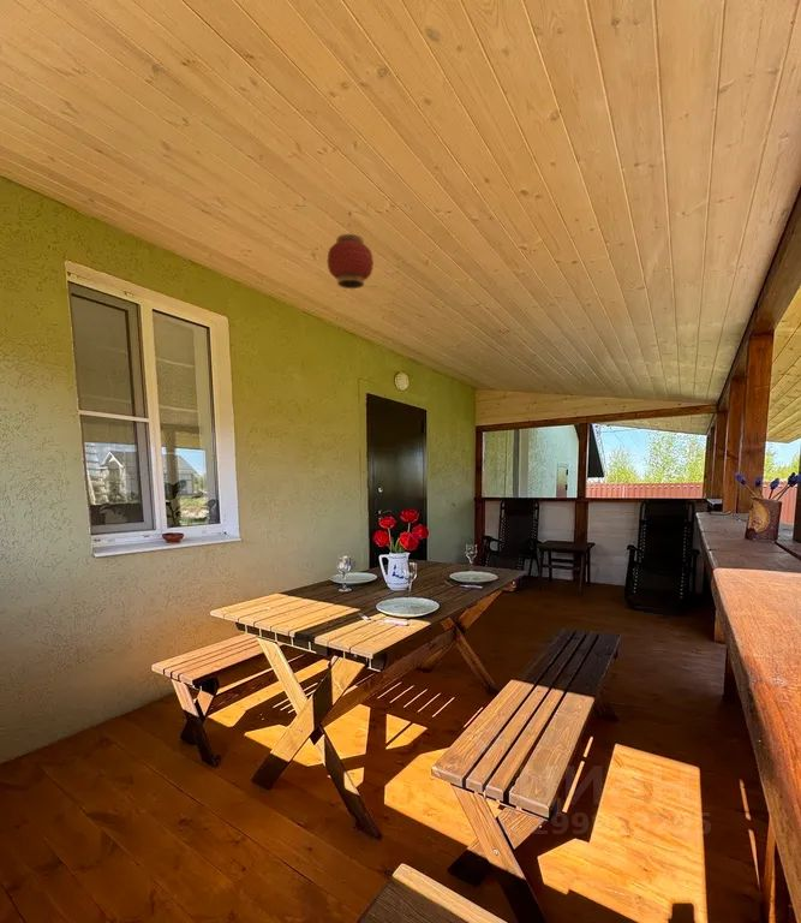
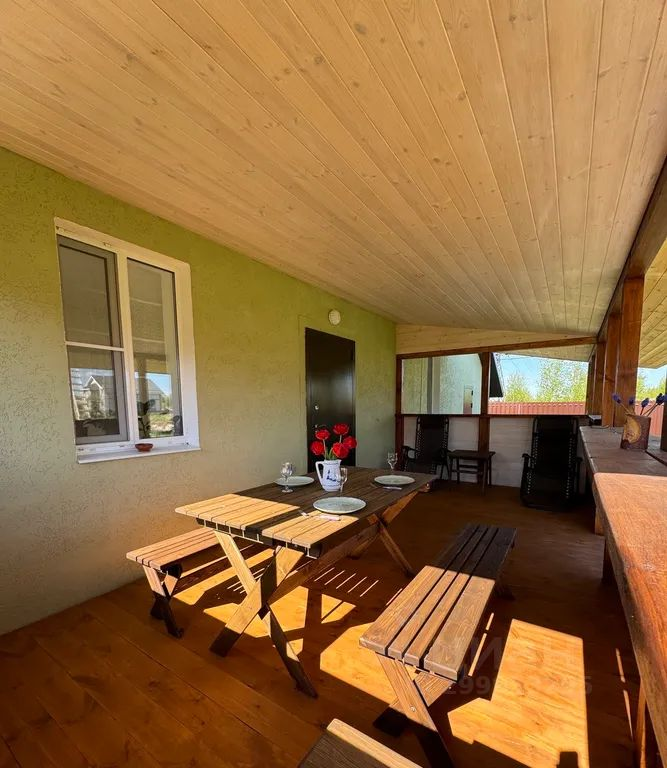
- hanging lantern [325,212,375,290]
